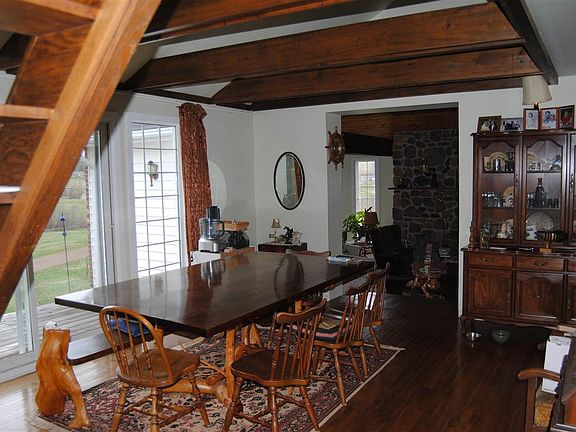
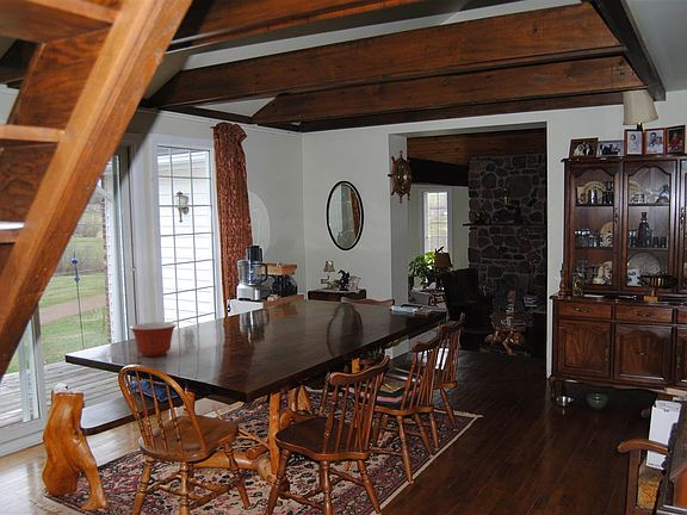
+ mixing bowl [129,321,178,358]
